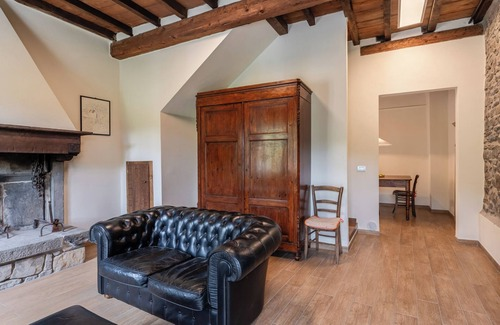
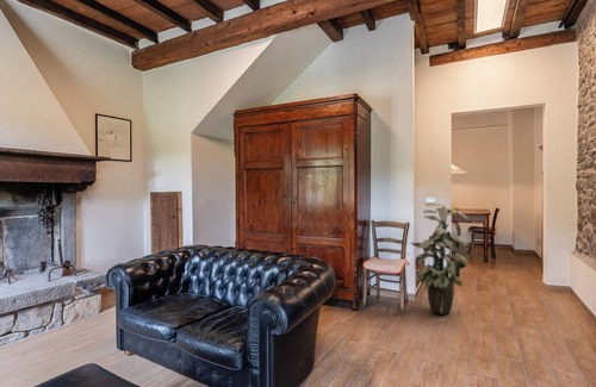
+ indoor plant [409,201,470,316]
